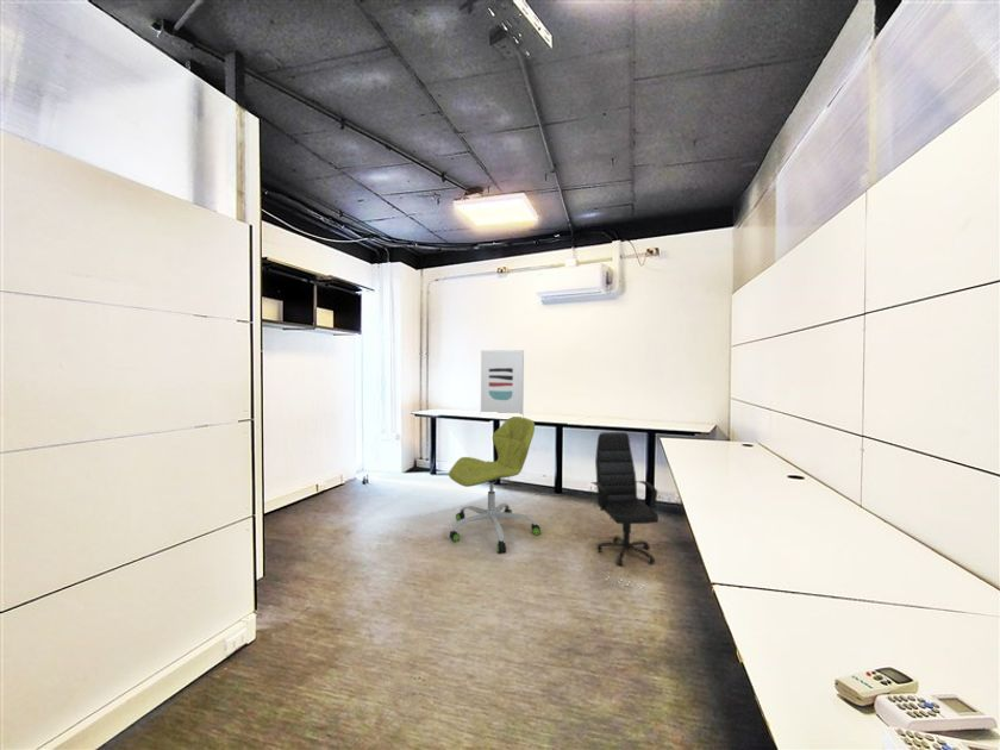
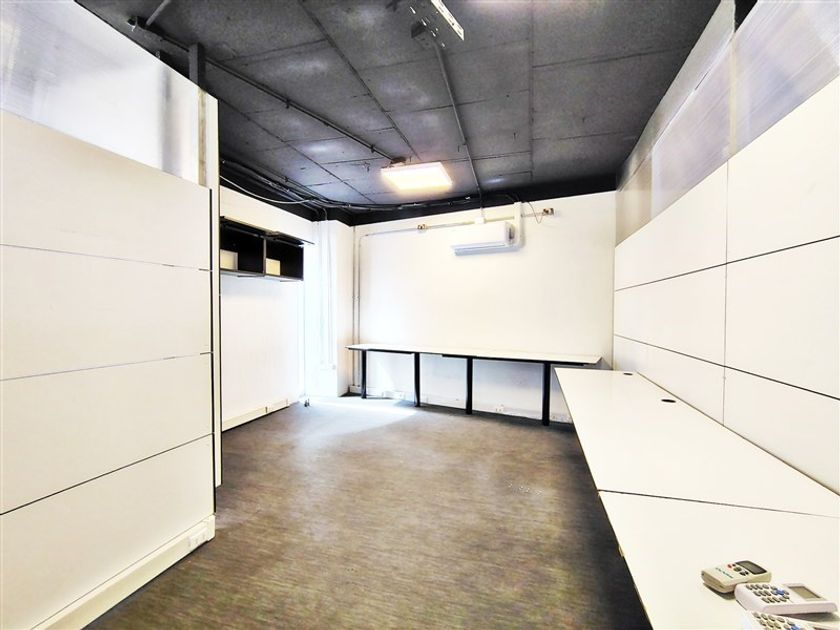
- office chair [448,415,542,555]
- office chair [589,431,660,567]
- wall art [480,349,525,415]
